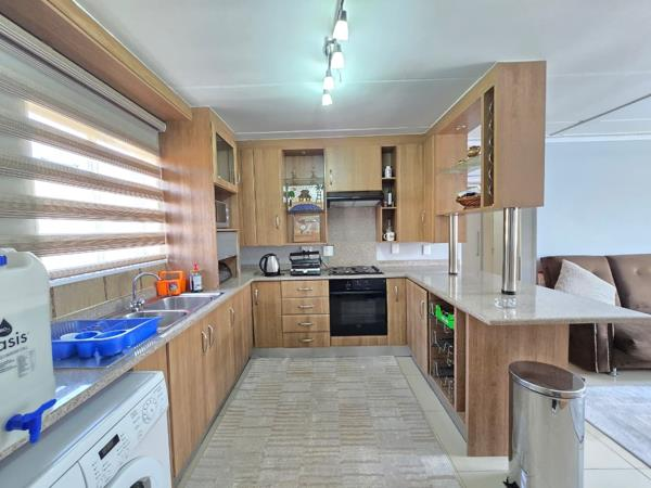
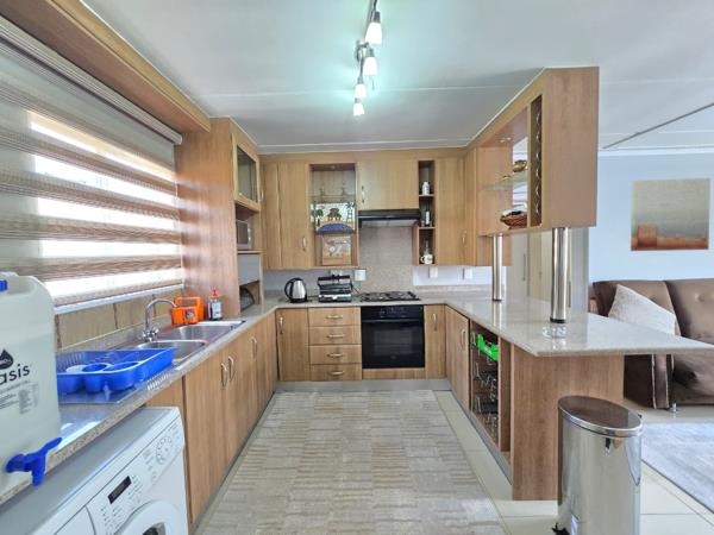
+ wall art [630,177,712,252]
